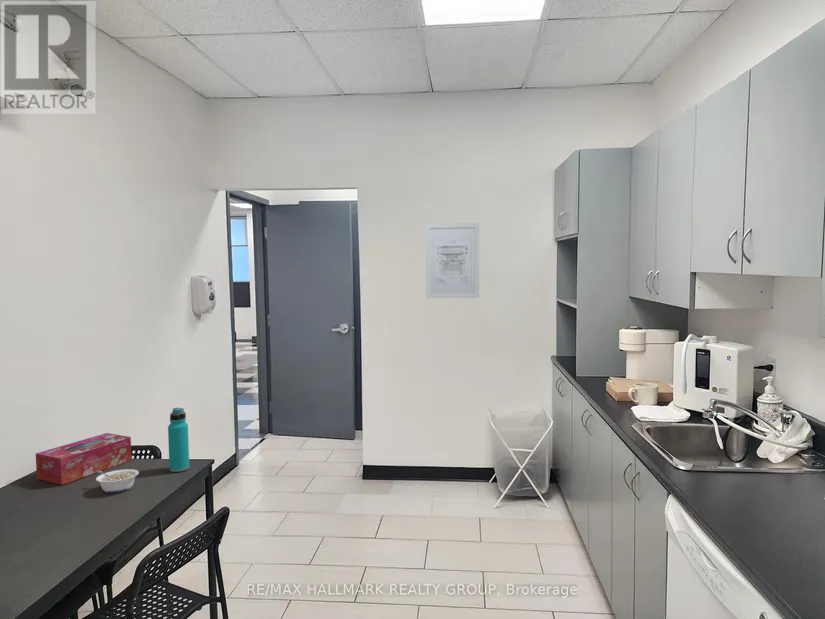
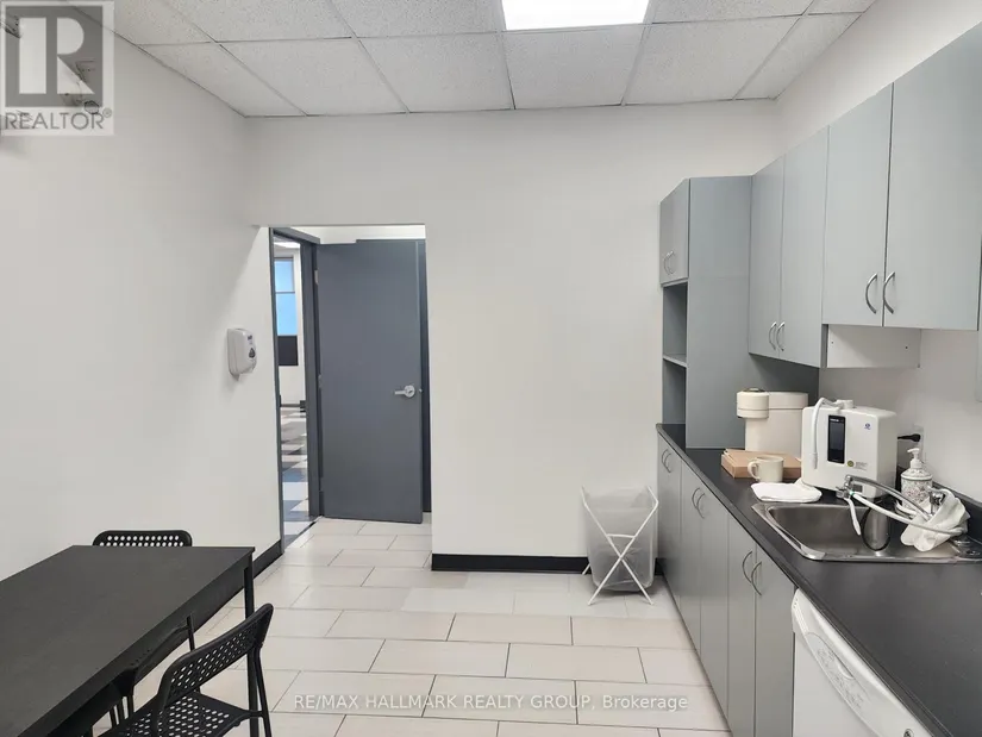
- legume [95,468,140,494]
- wall art [425,222,480,299]
- water bottle [167,407,190,473]
- tissue box [35,432,133,486]
